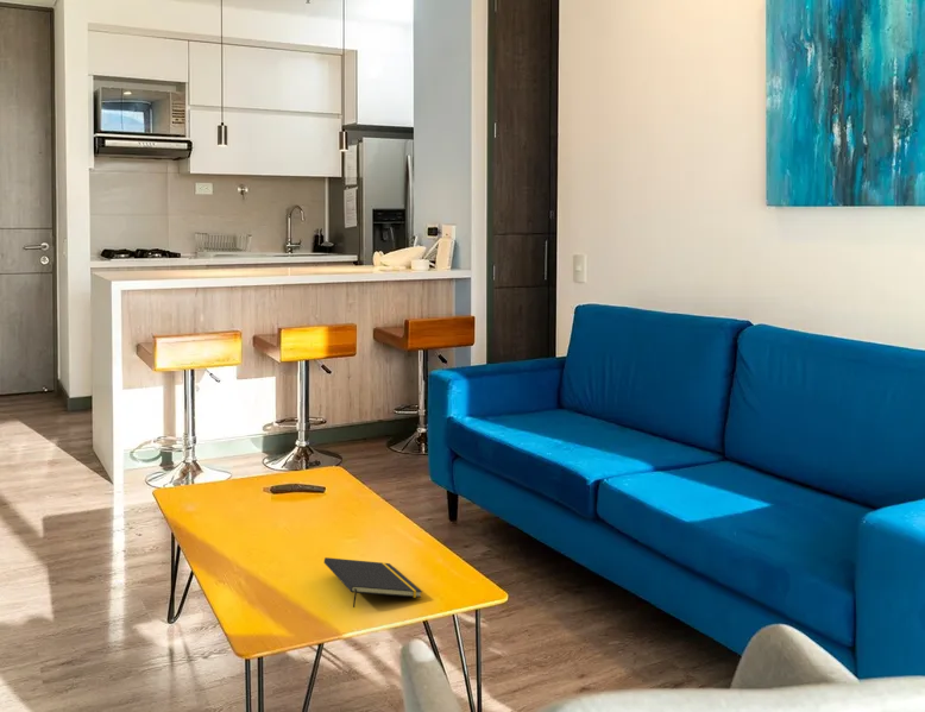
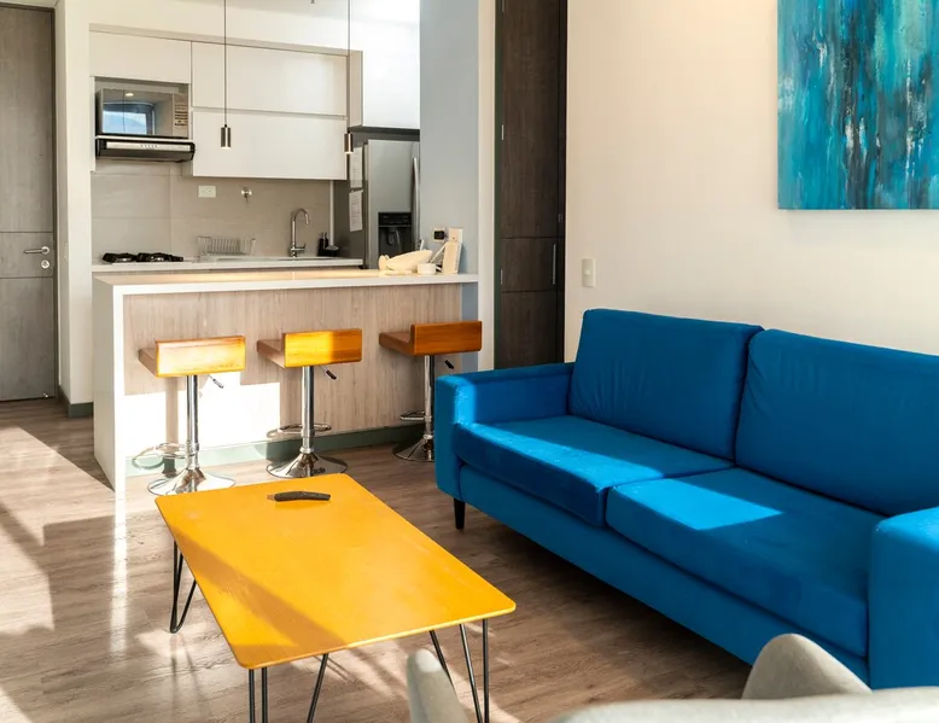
- notepad [323,556,423,609]
